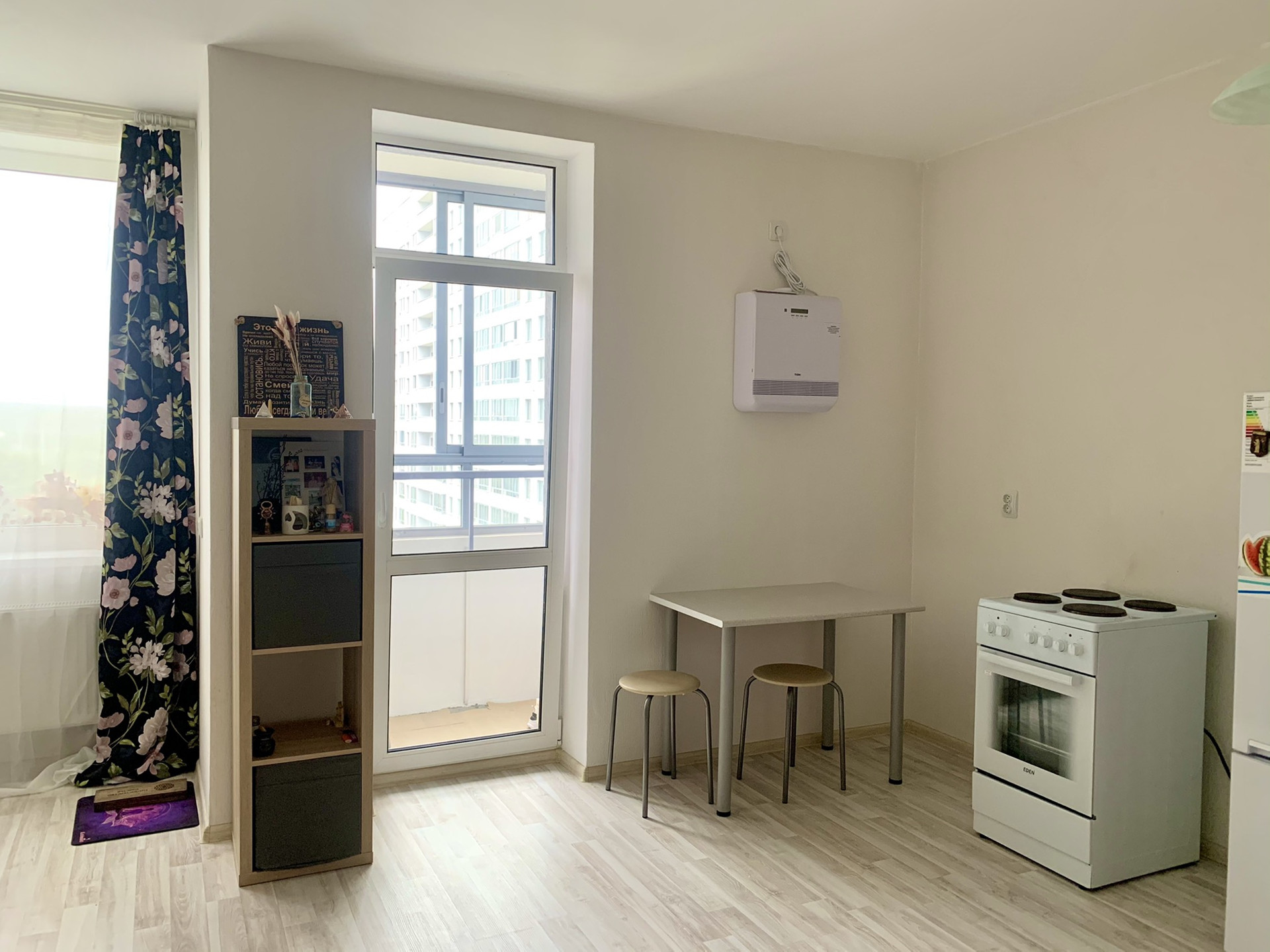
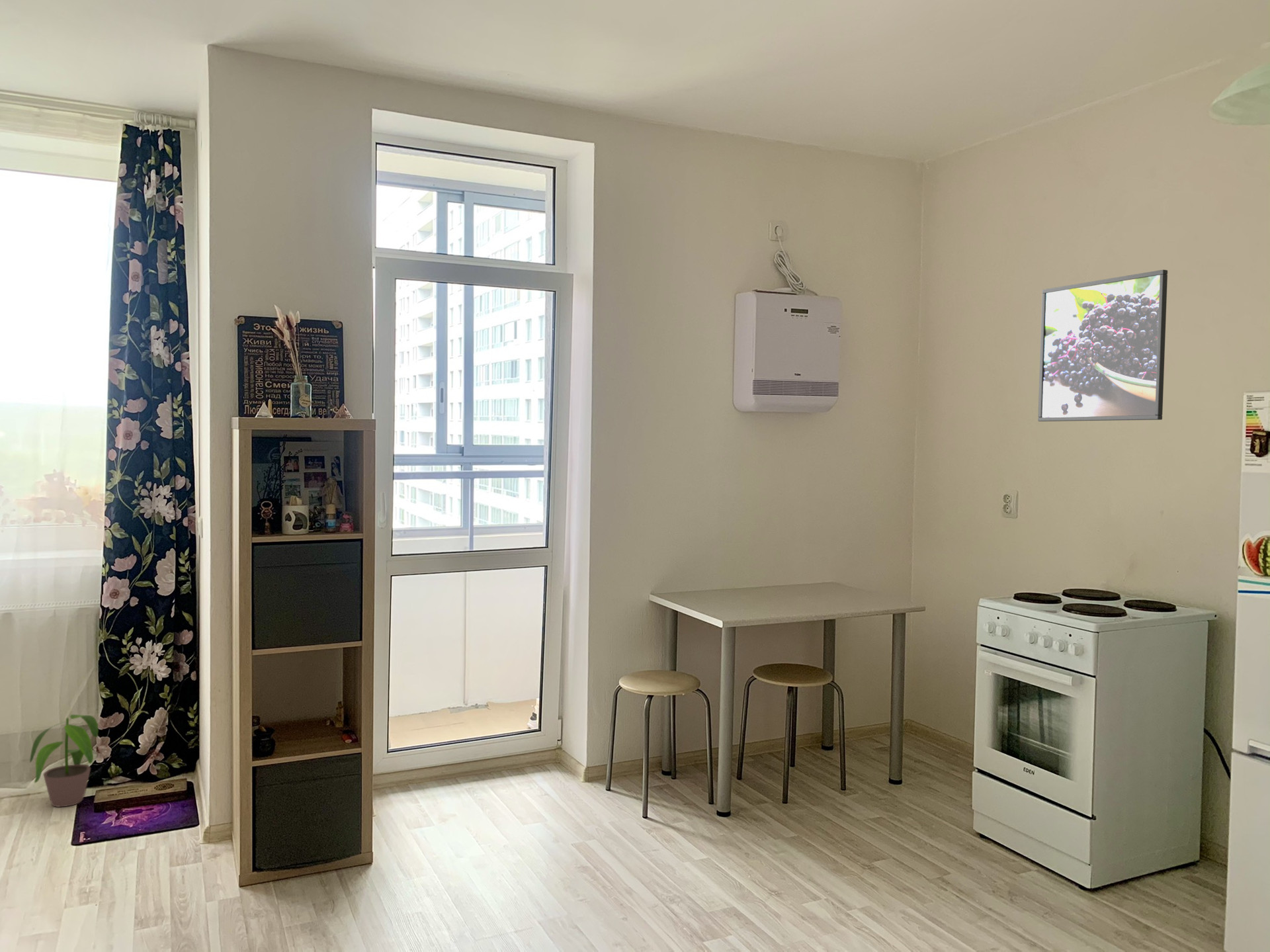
+ potted plant [29,714,99,808]
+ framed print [1037,269,1168,422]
